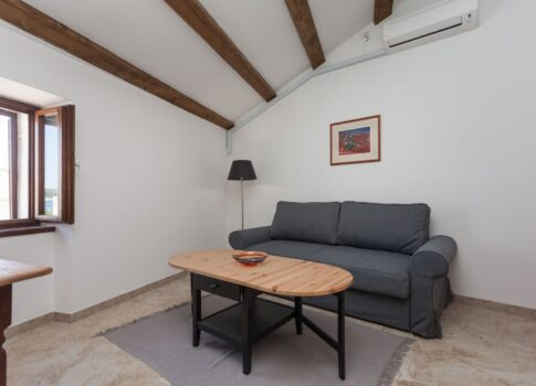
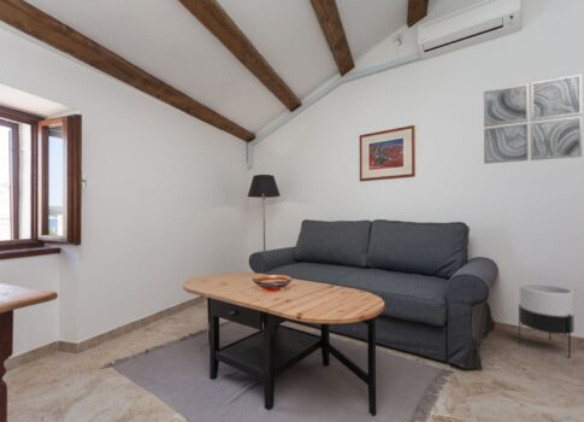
+ planter [518,282,576,359]
+ wall art [483,74,583,165]
